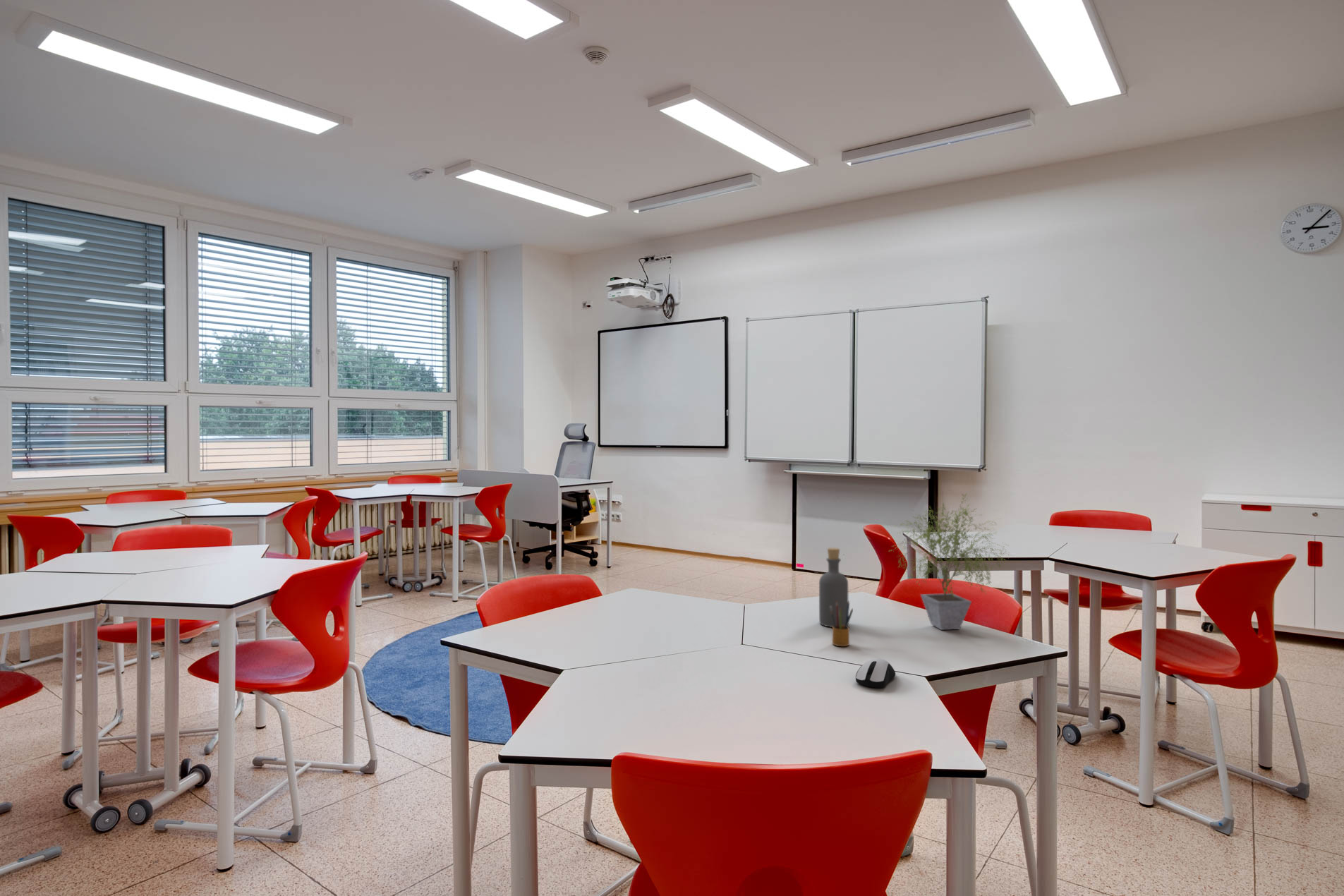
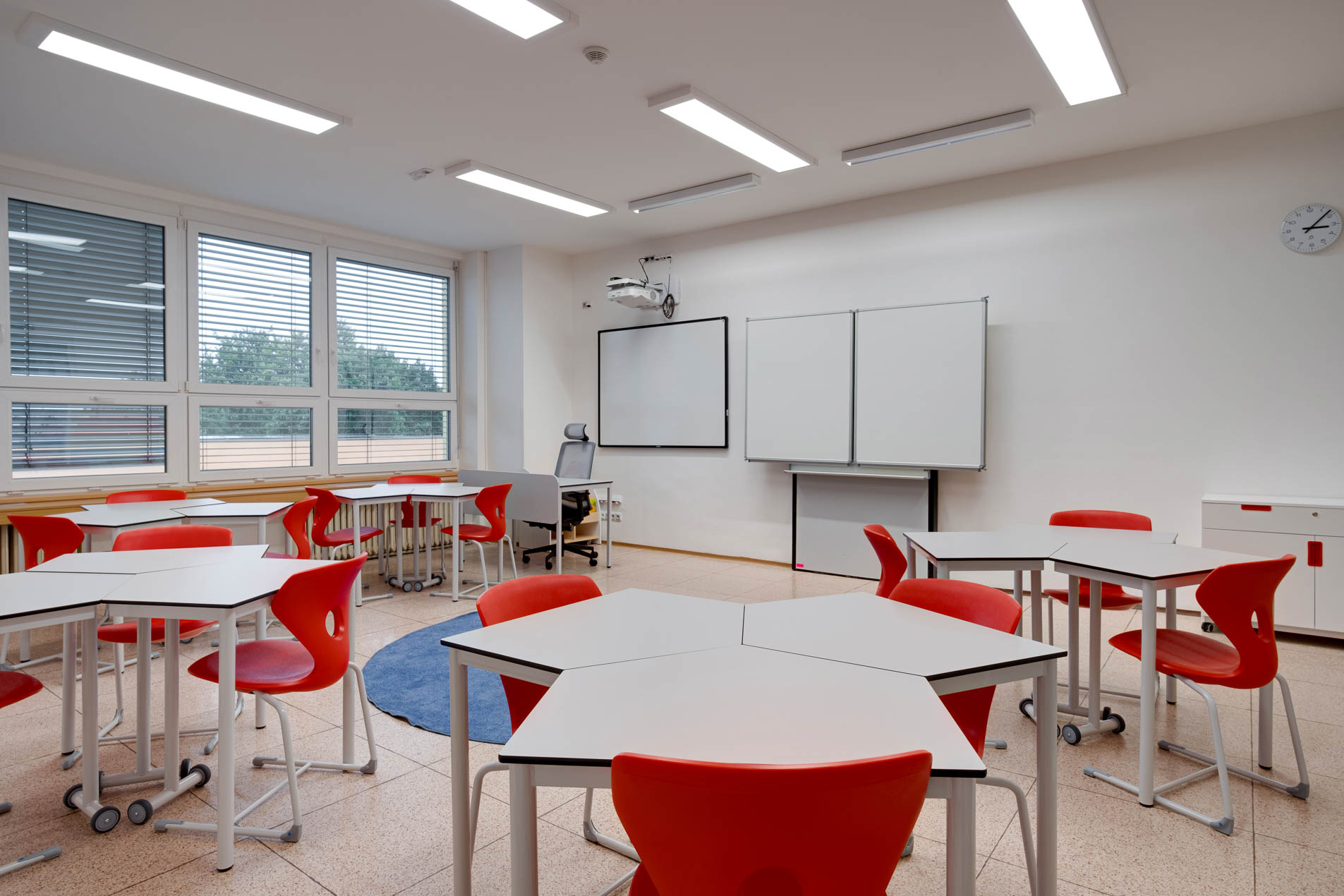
- computer mouse [855,658,896,689]
- bottle [818,547,849,628]
- pencil box [830,600,854,647]
- potted plant [889,493,1014,631]
